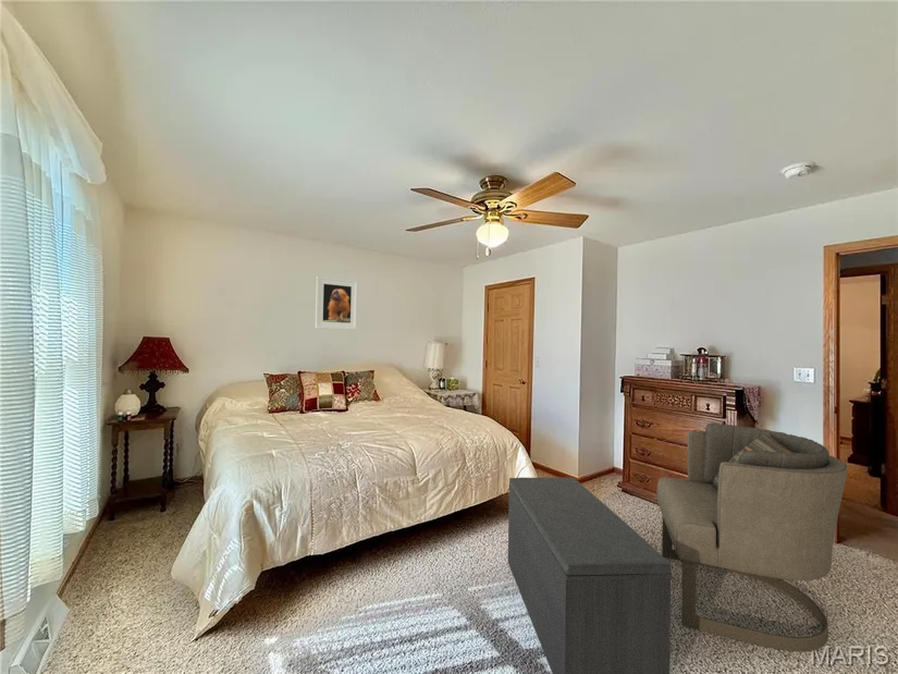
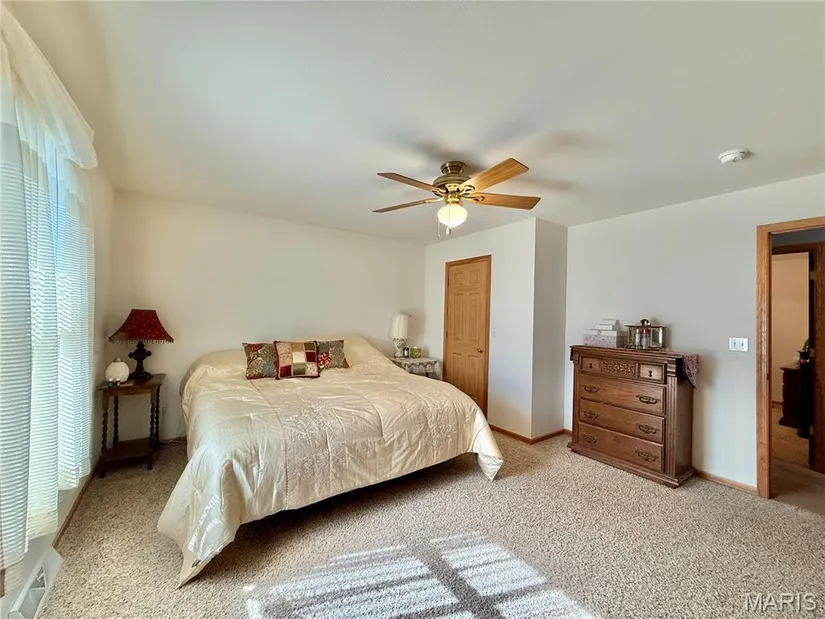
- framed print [315,275,359,331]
- bench [507,476,673,674]
- armchair [656,421,849,653]
